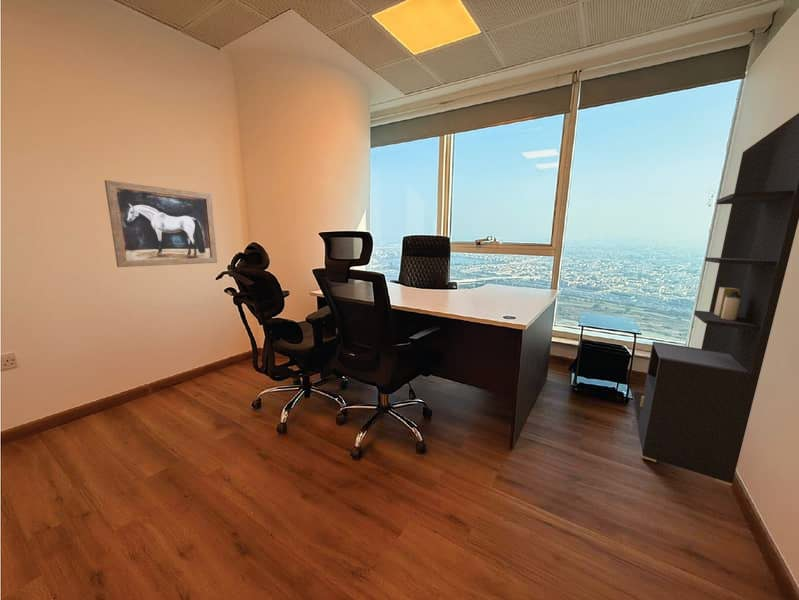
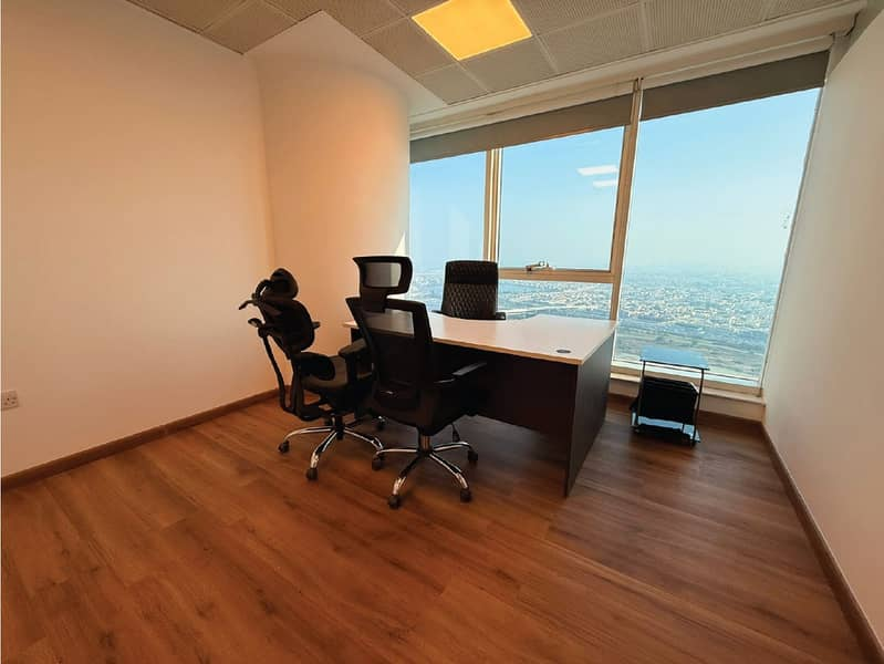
- wall art [104,179,218,268]
- storage cabinet [632,112,799,487]
